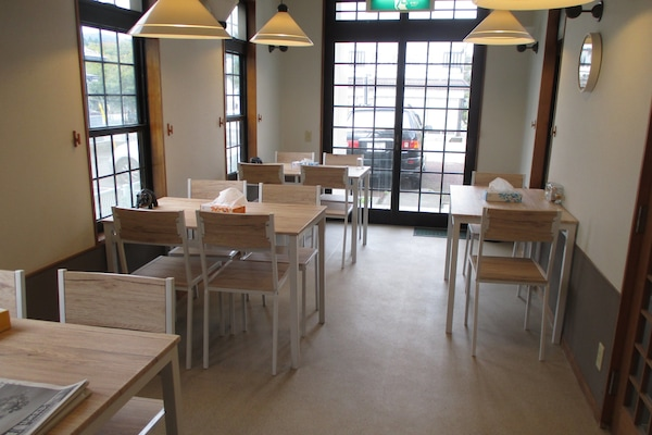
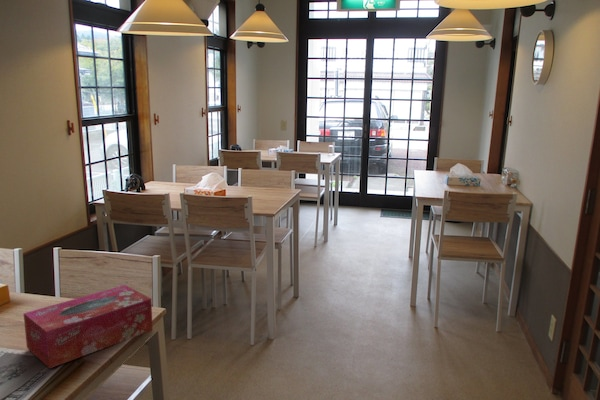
+ tissue box [23,284,154,369]
